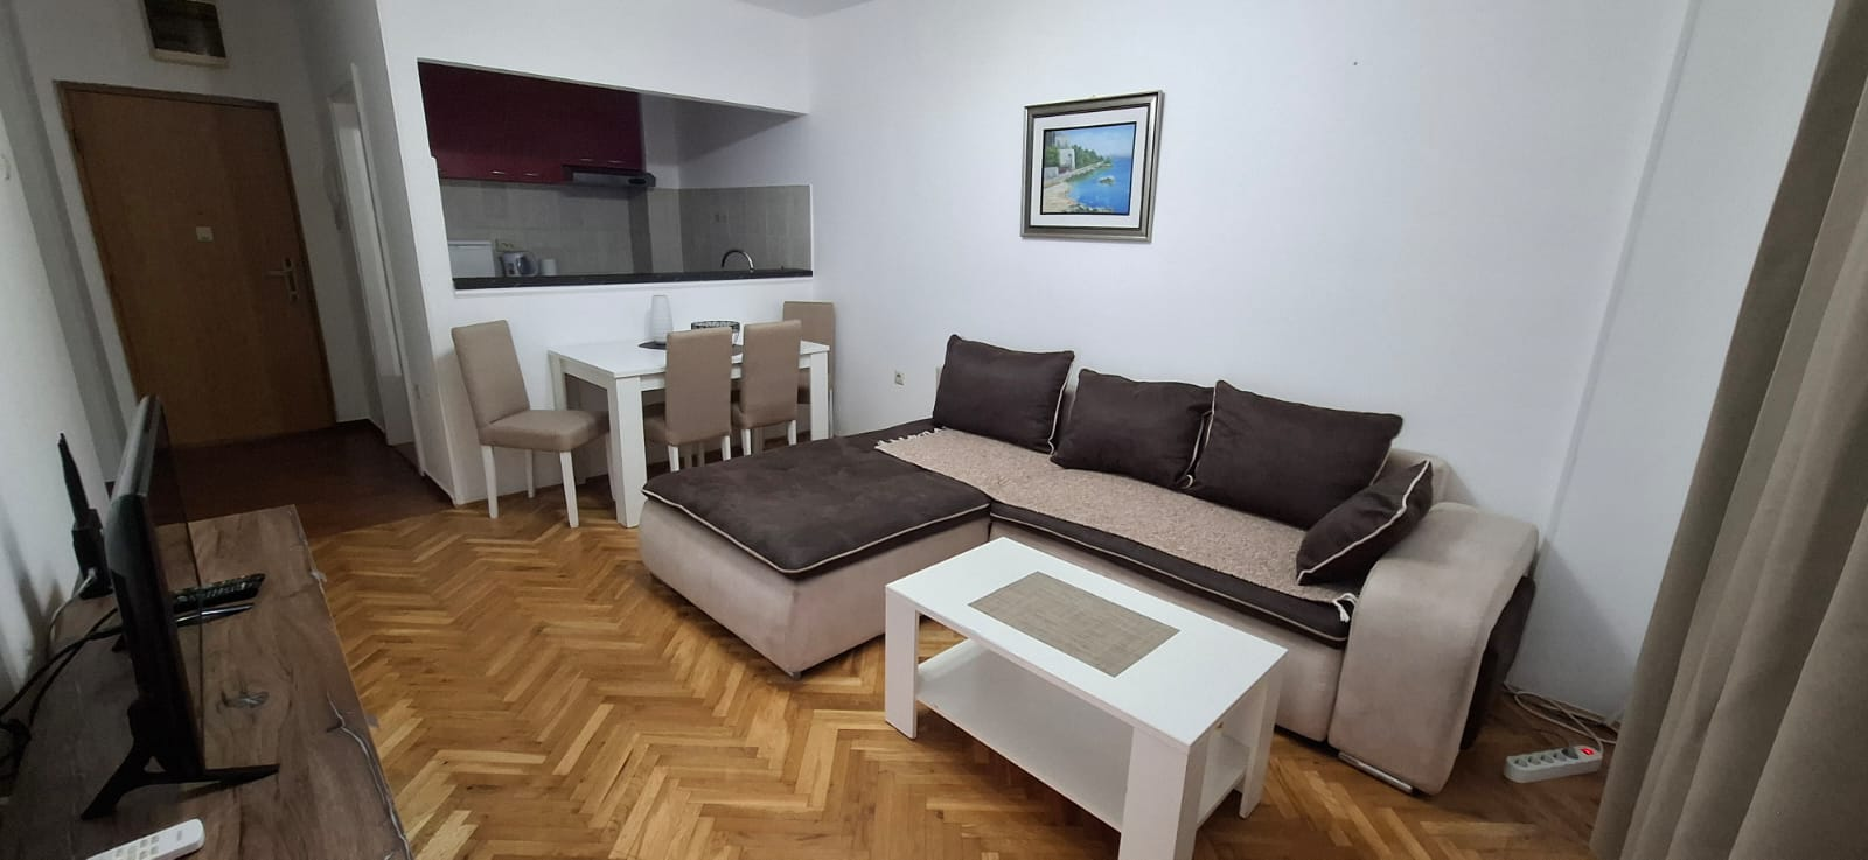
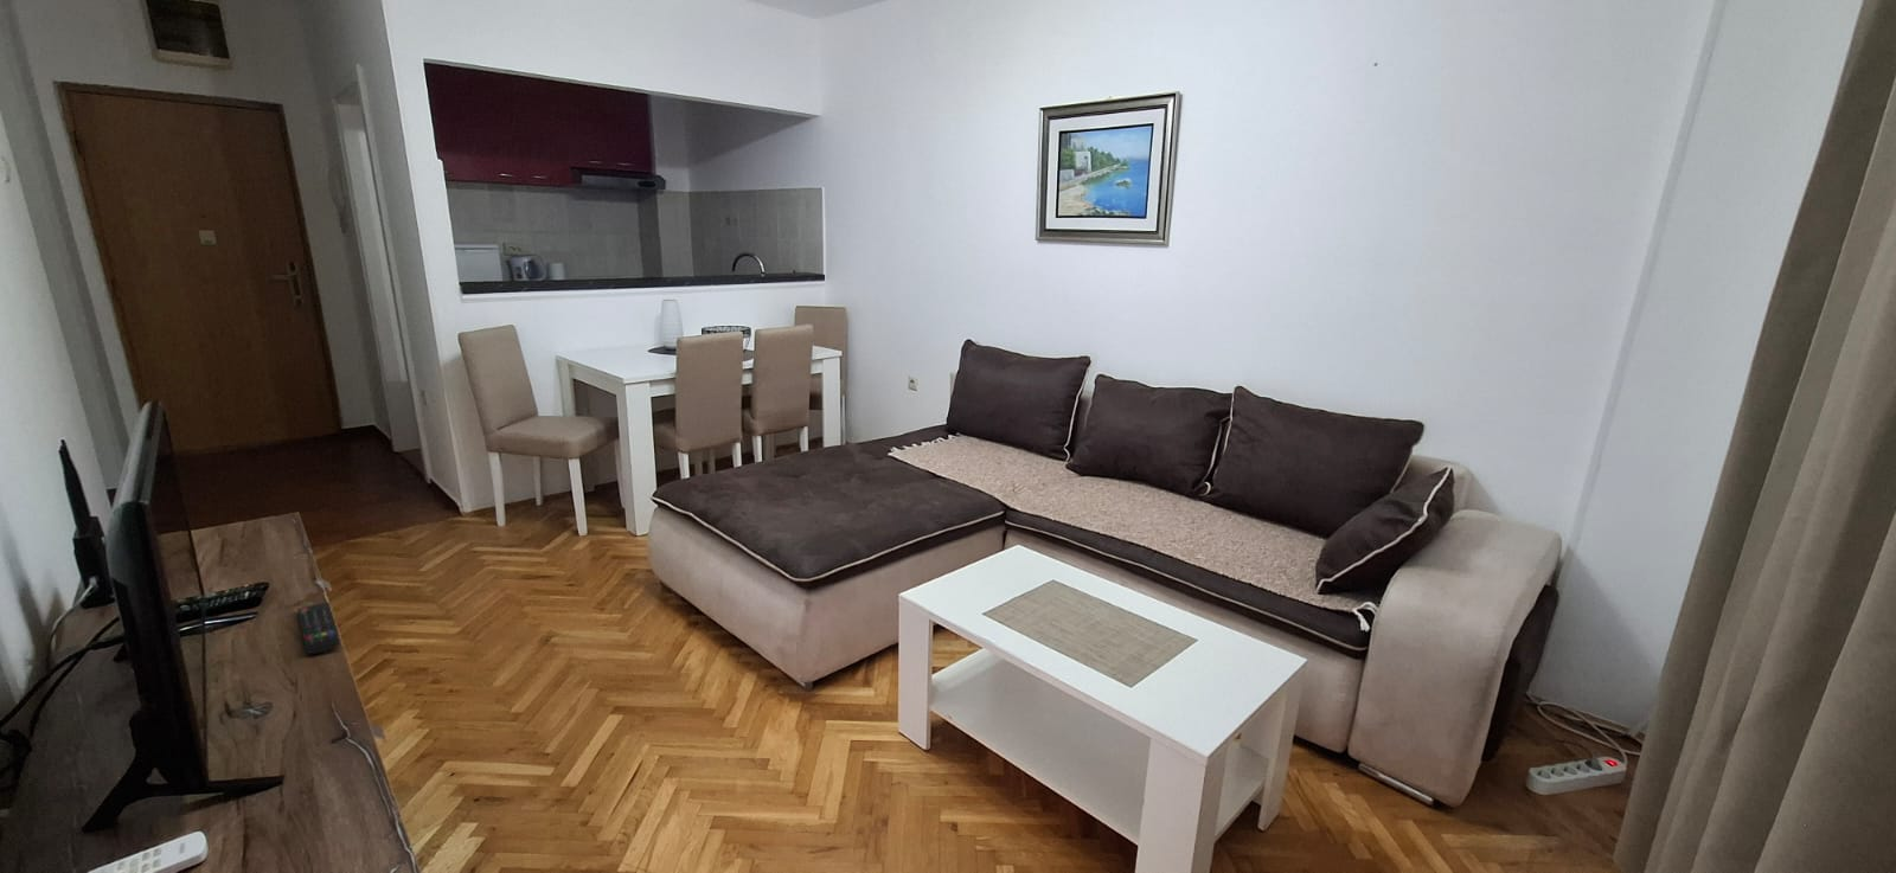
+ remote control [296,602,341,655]
